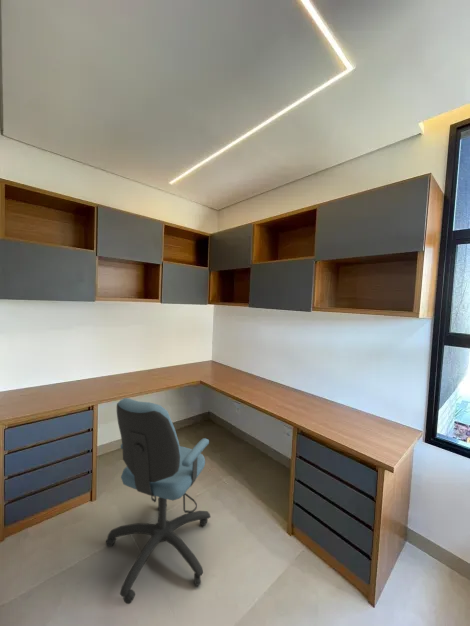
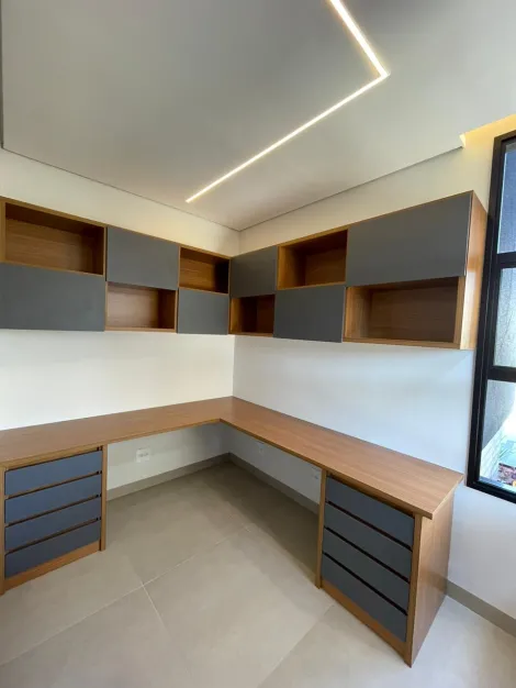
- office chair [105,397,212,605]
